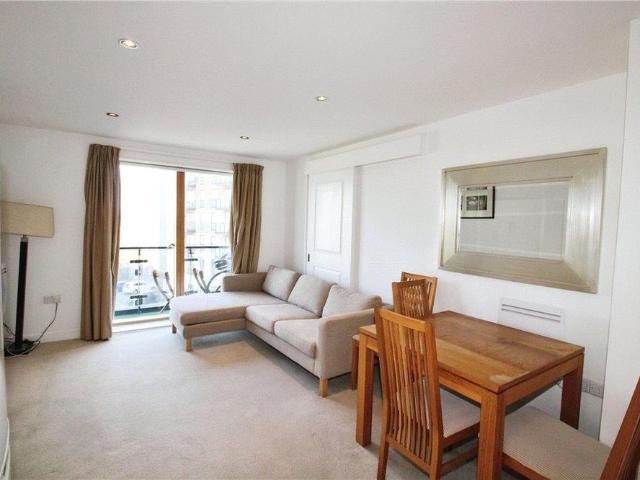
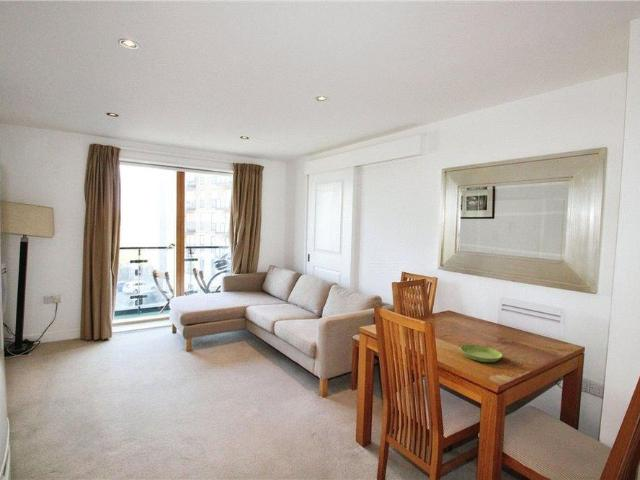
+ saucer [459,344,503,363]
